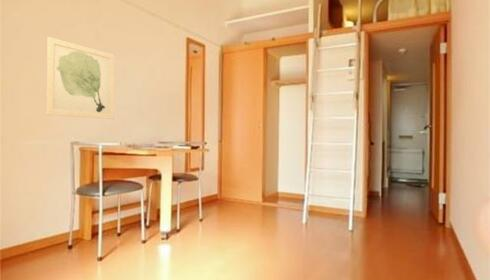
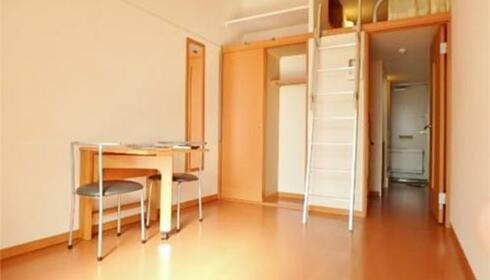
- wall art [46,36,115,120]
